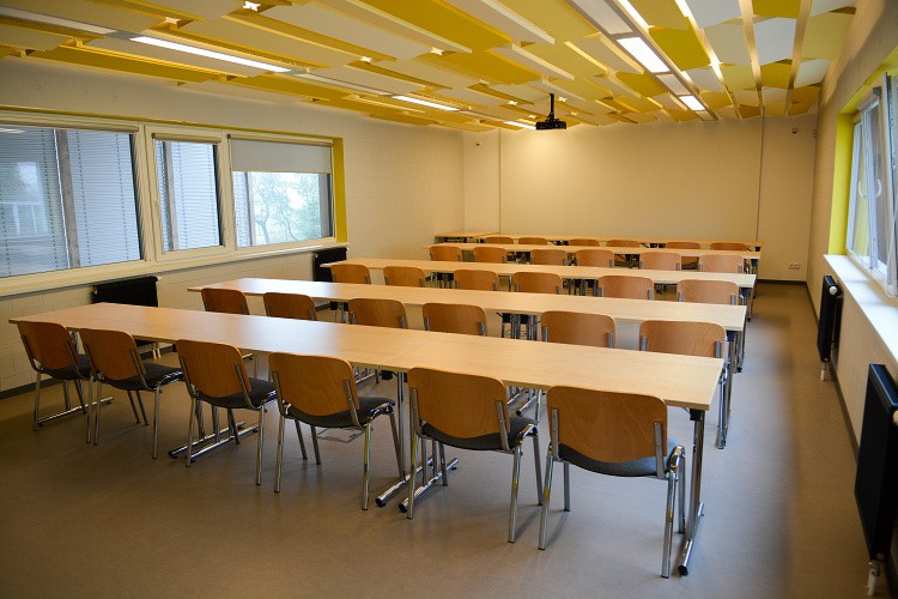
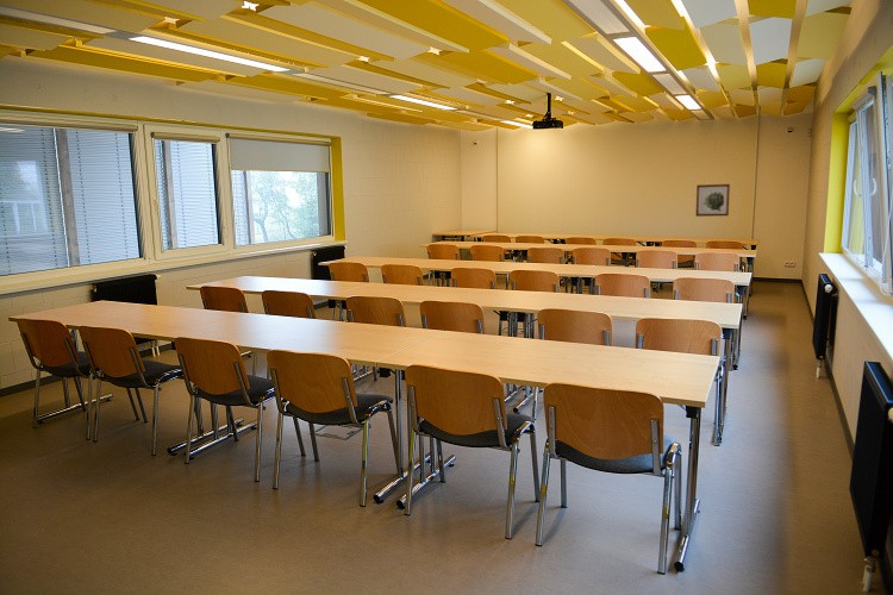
+ wall art [694,183,731,218]
